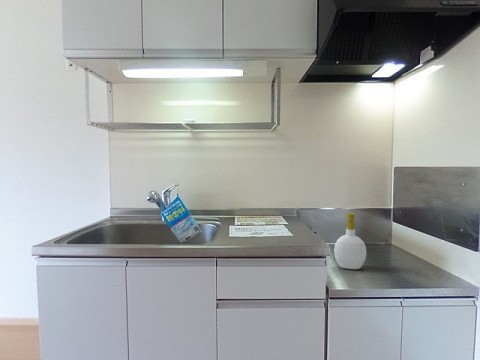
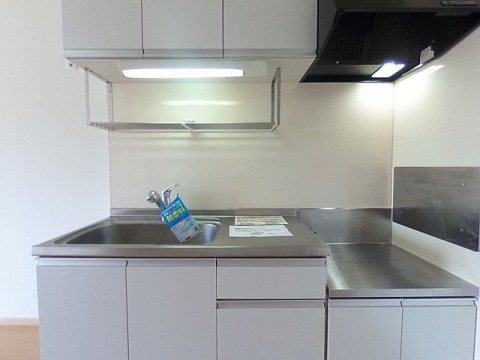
- soap bottle [333,212,367,270]
